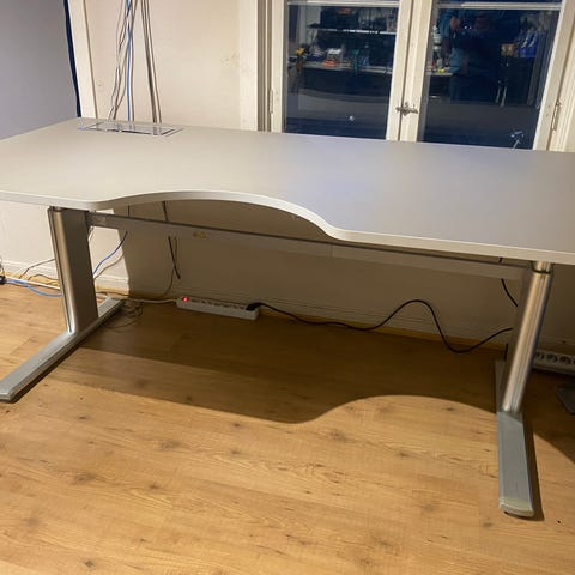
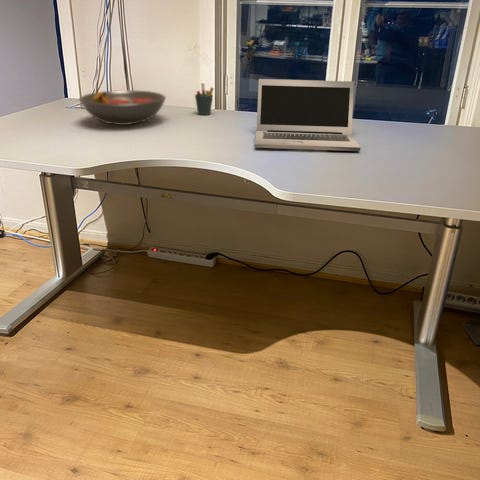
+ pen holder [194,82,215,116]
+ laptop [254,78,361,152]
+ fruit bowl [78,89,167,126]
